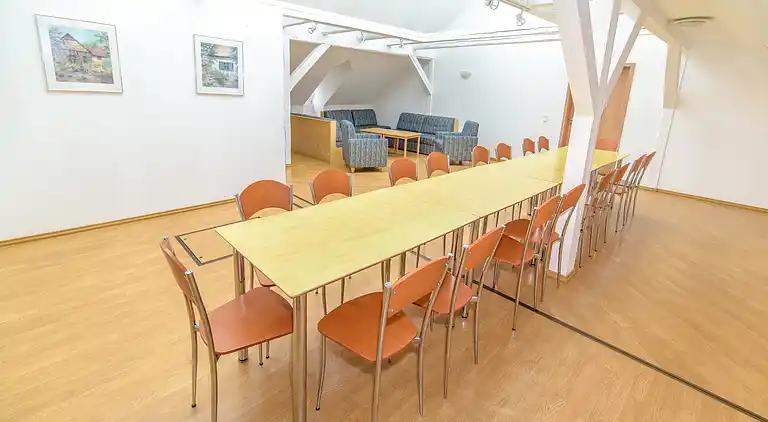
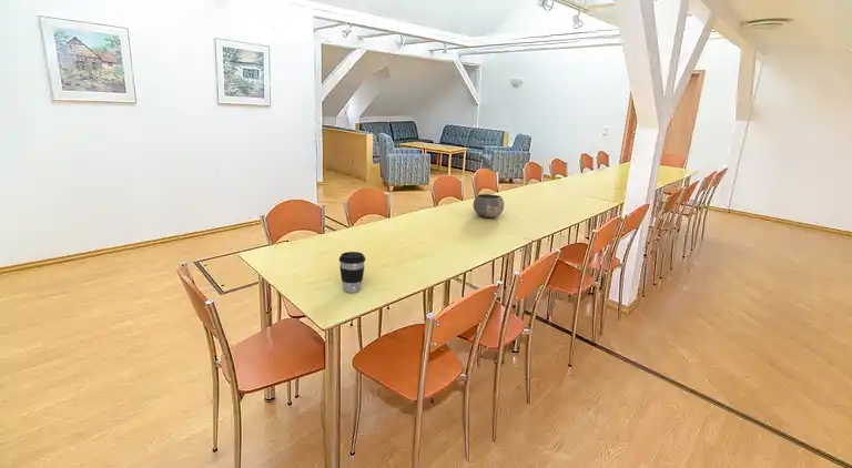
+ coffee cup [338,251,366,294]
+ bowl [473,193,505,218]
